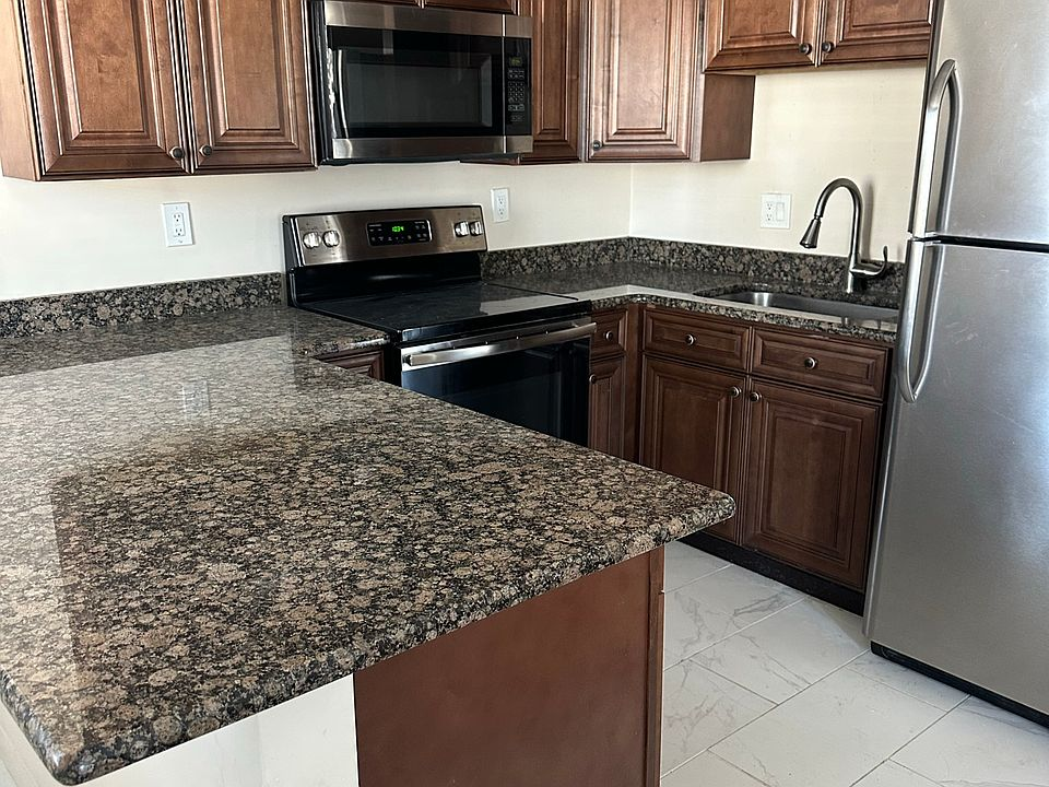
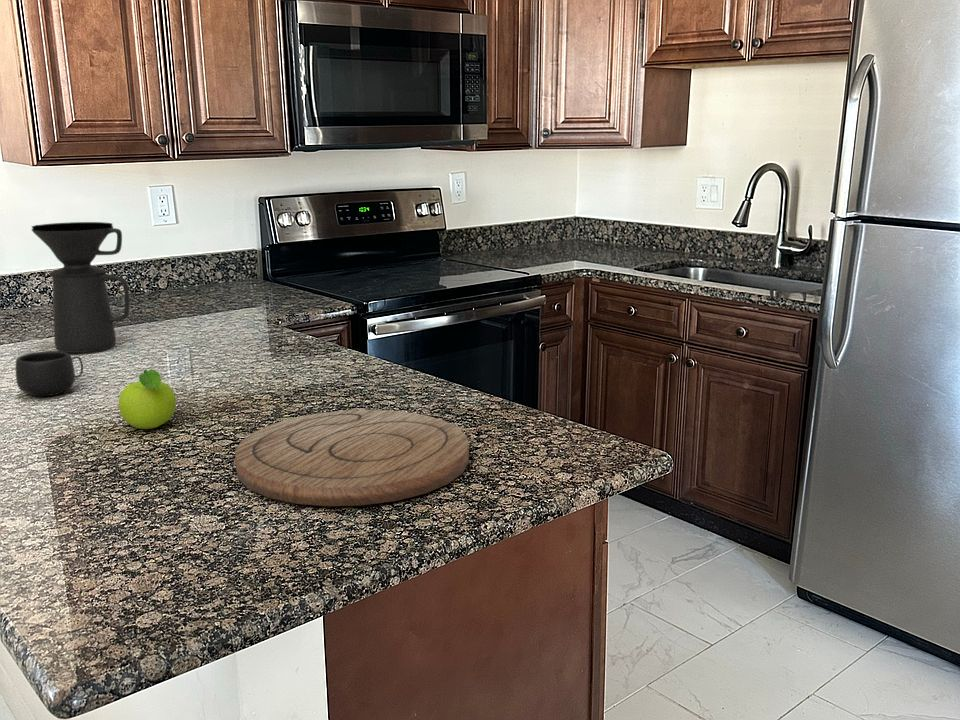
+ coffee maker [30,221,131,354]
+ fruit [118,368,177,430]
+ cutting board [234,409,470,507]
+ mug [15,350,84,397]
